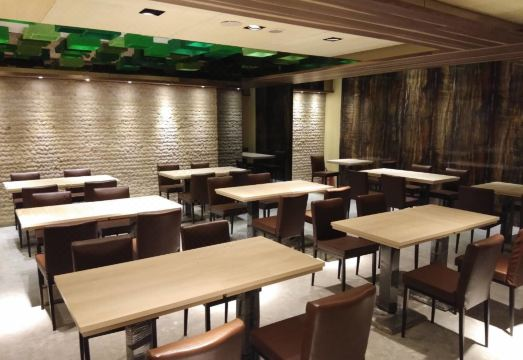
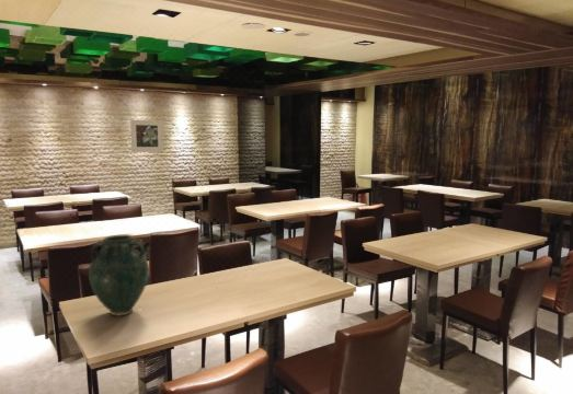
+ vase [88,233,150,316]
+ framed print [129,119,164,153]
